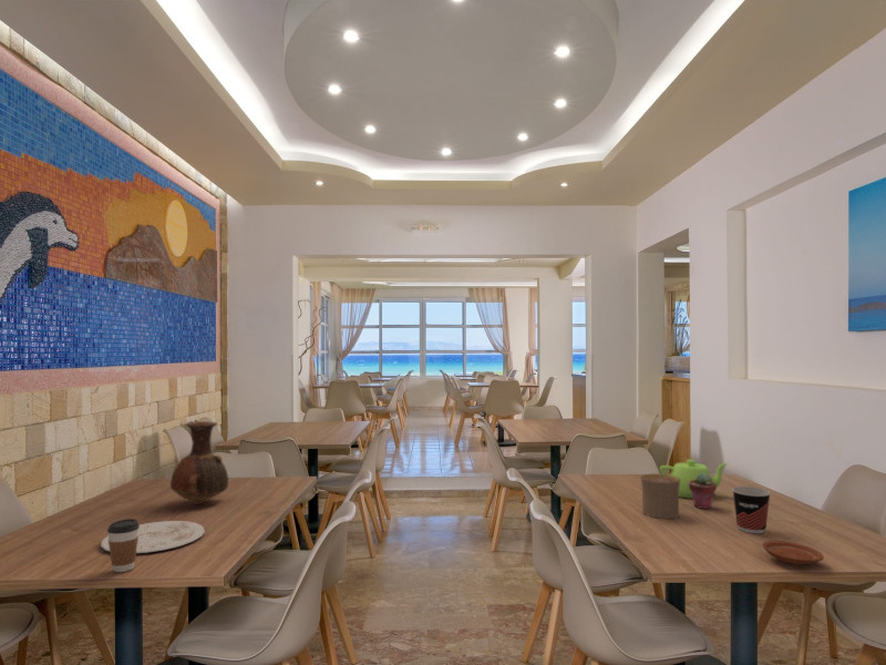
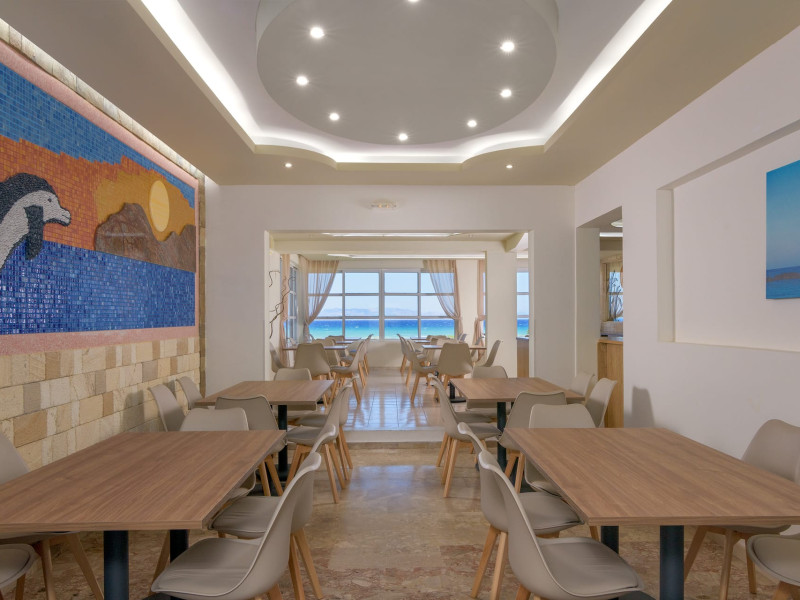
- cup [731,485,772,534]
- cup [640,473,680,520]
- plate [100,520,206,554]
- potted succulent [689,473,718,510]
- vase [169,420,229,505]
- teapot [658,459,730,500]
- coffee cup [106,518,140,573]
- plate [761,540,825,566]
